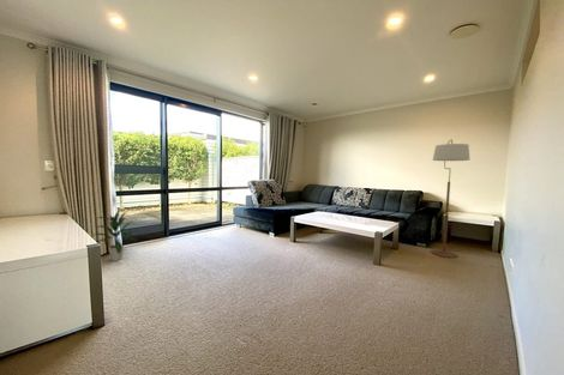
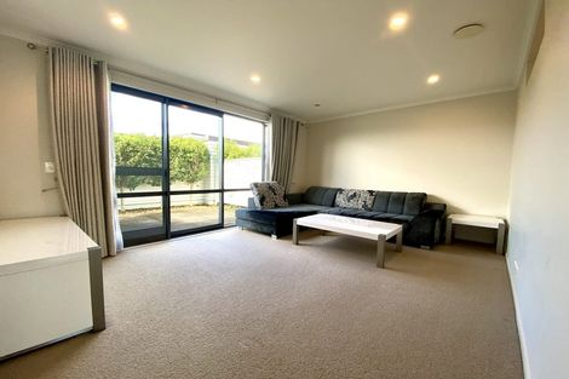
- floor lamp [430,138,472,259]
- indoor plant [90,208,138,262]
